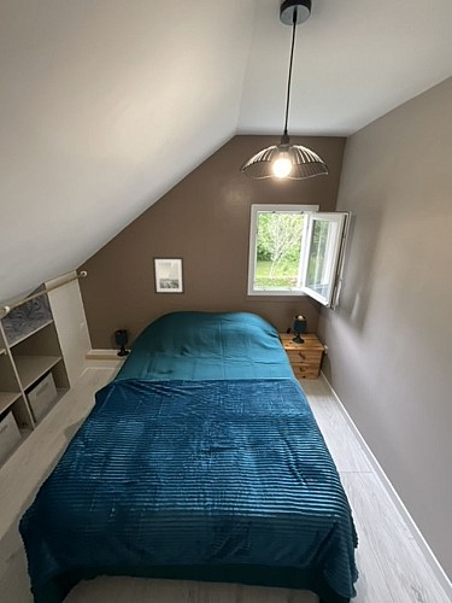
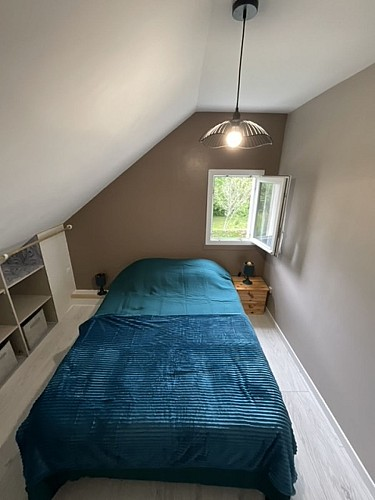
- wall art [152,256,186,295]
